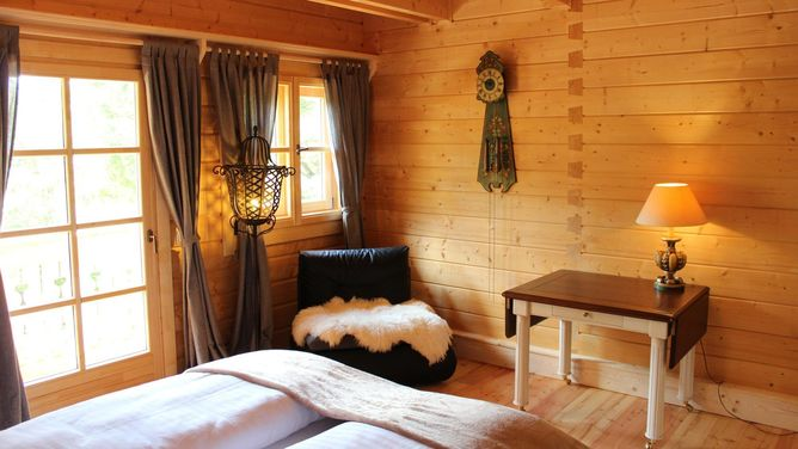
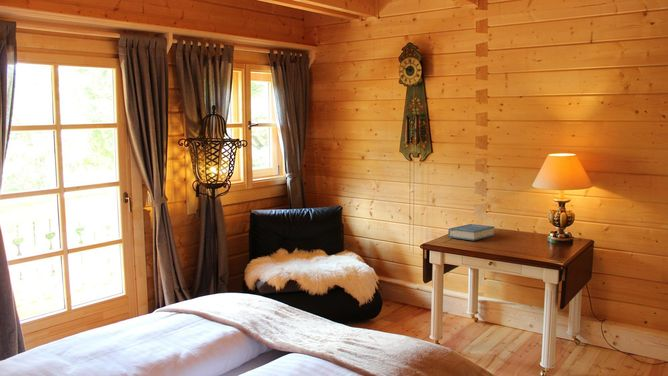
+ hardback book [447,223,495,241]
